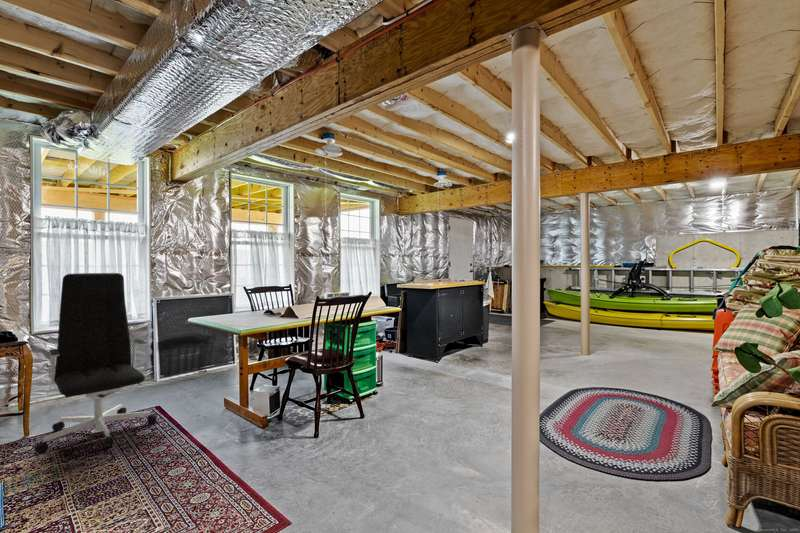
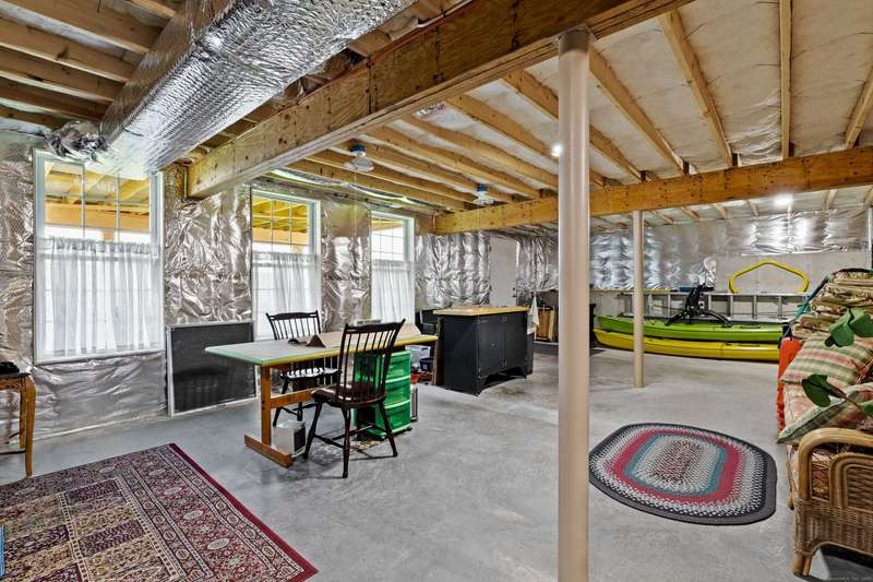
- office chair [33,272,158,454]
